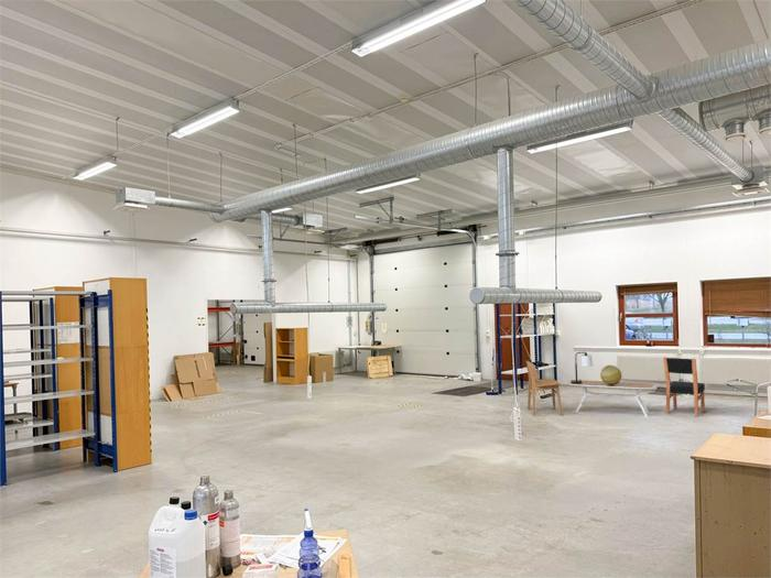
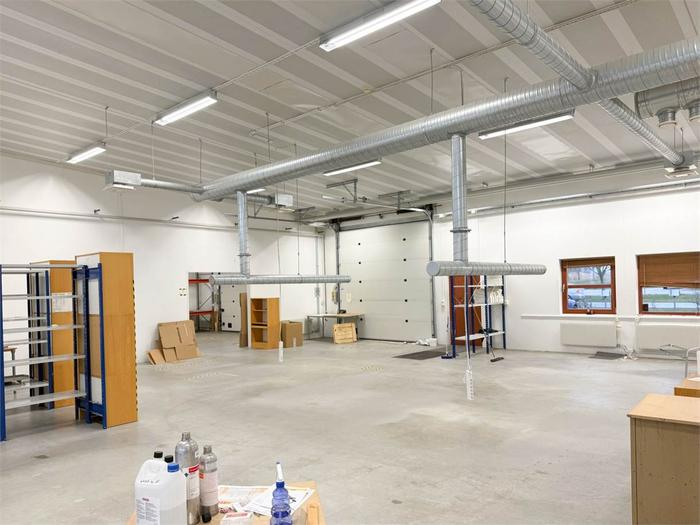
- coffee table [568,379,655,417]
- decorative globe [599,364,622,385]
- dining chair [662,356,706,417]
- lamp [569,351,594,383]
- dining chair [525,360,564,417]
